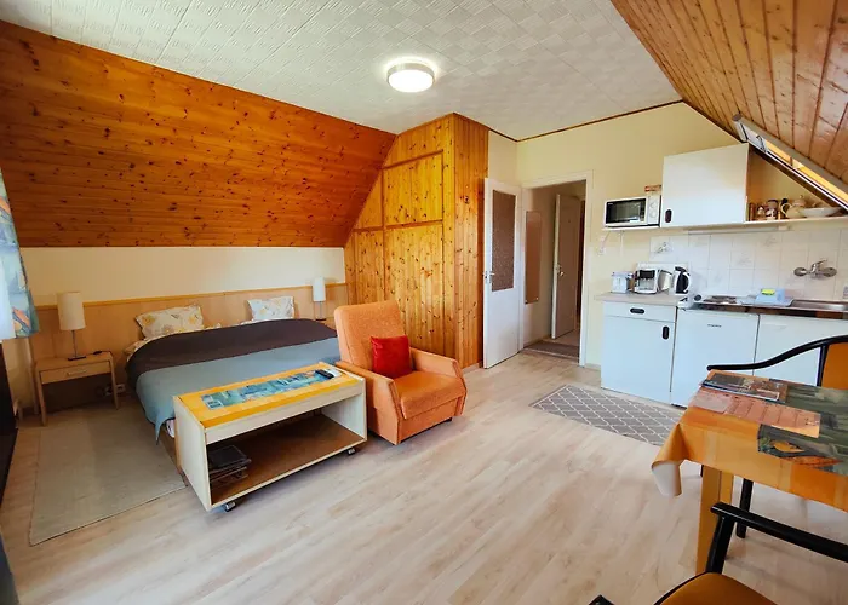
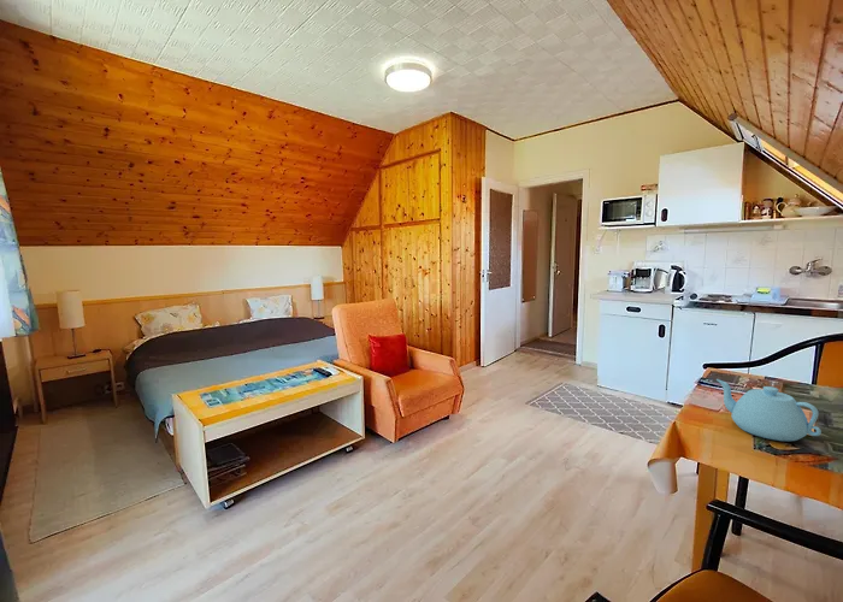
+ teapot [715,378,823,442]
